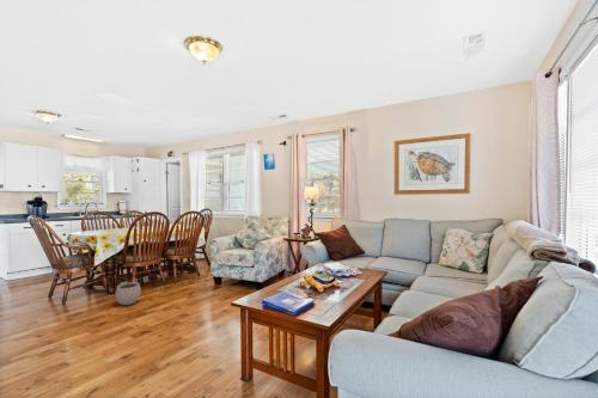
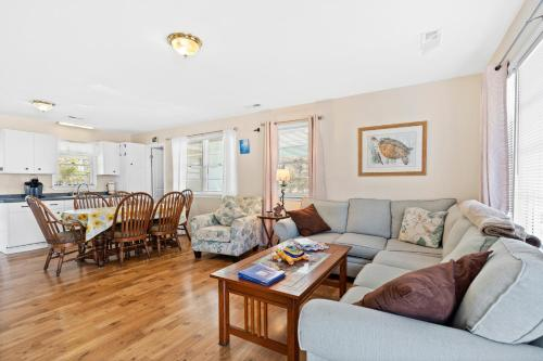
- plant pot [115,276,142,306]
